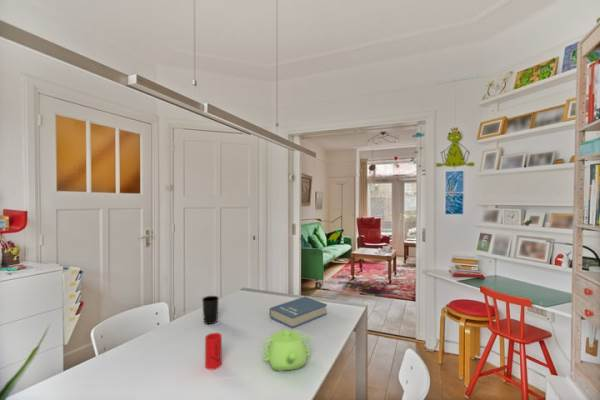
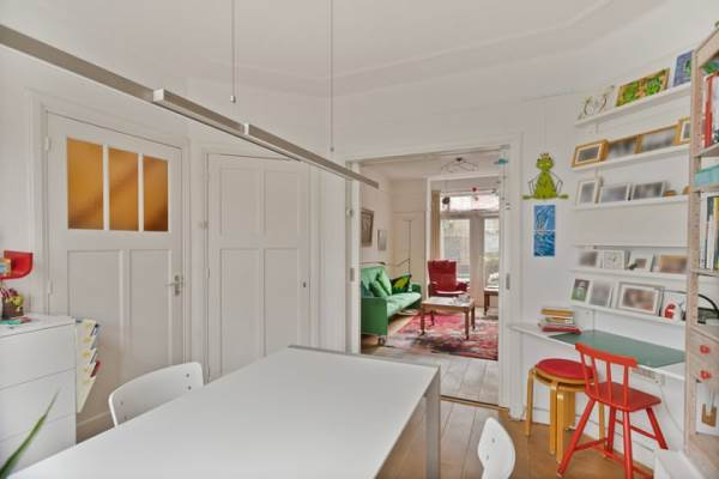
- teapot [262,328,311,372]
- cup [204,332,223,371]
- cup [201,295,220,325]
- book [269,296,328,329]
